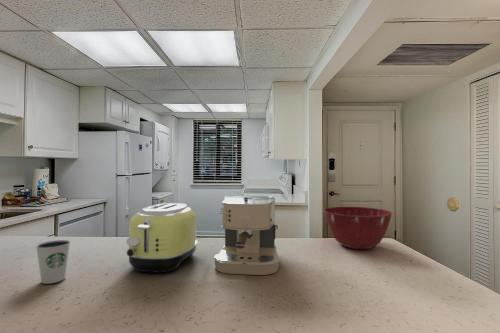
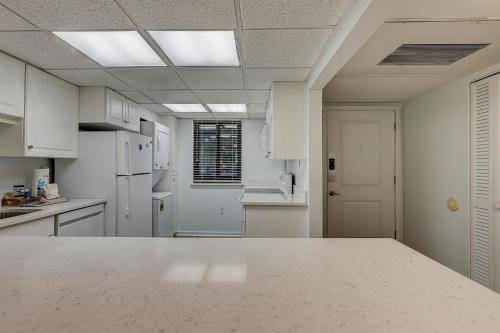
- coffee maker [213,195,281,276]
- dixie cup [35,239,72,285]
- mixing bowl [323,206,393,250]
- toaster [126,202,199,274]
